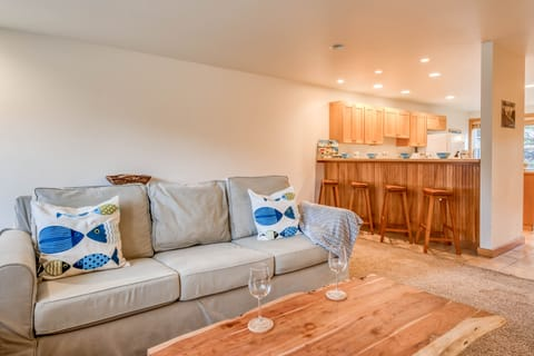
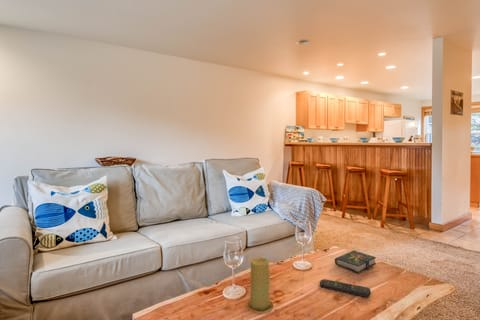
+ remote control [319,278,372,298]
+ candle [246,257,275,314]
+ book [334,249,377,274]
